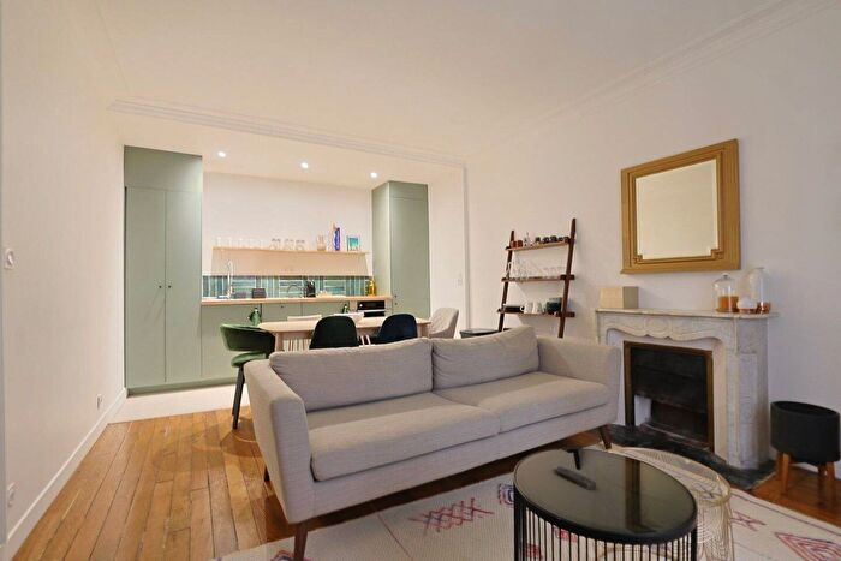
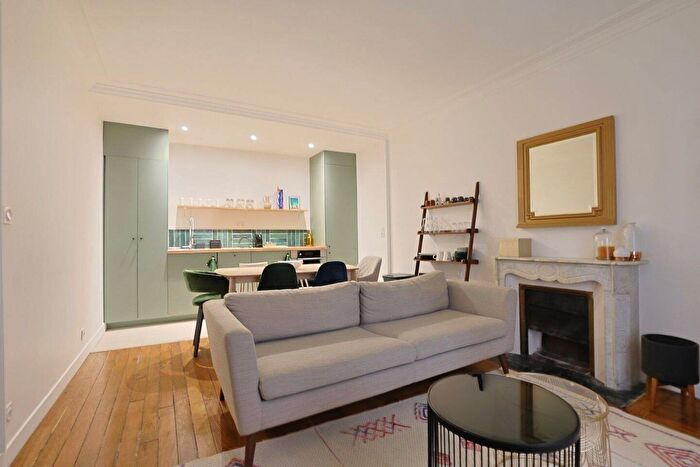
- remote control [551,466,597,490]
